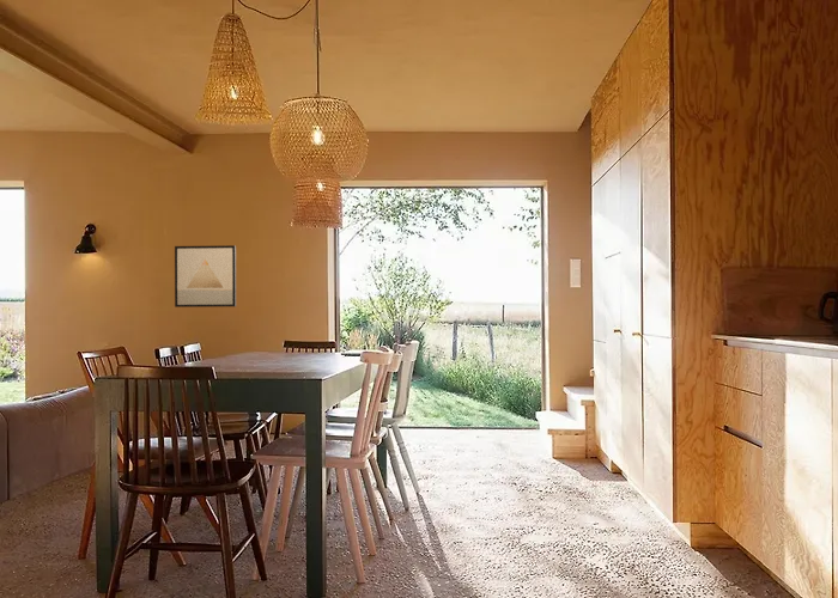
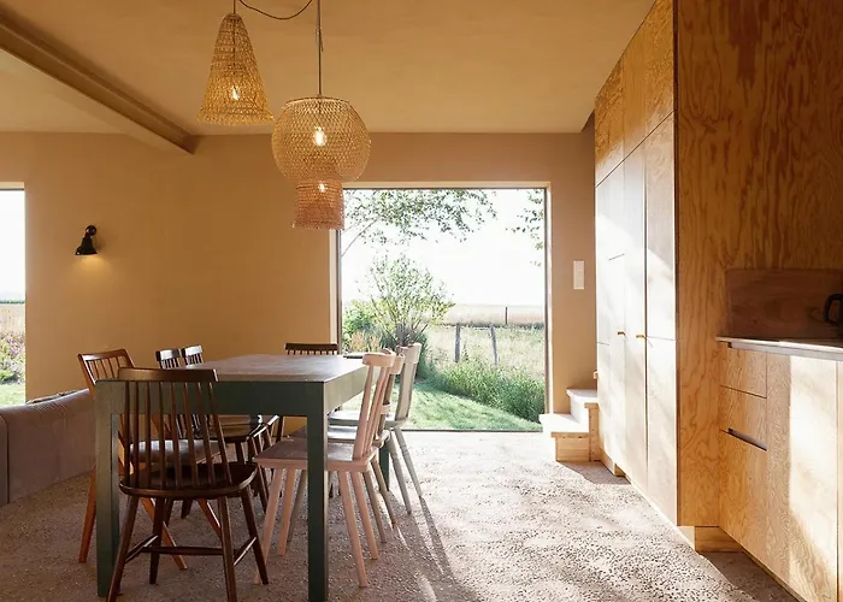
- wall art [174,244,237,309]
